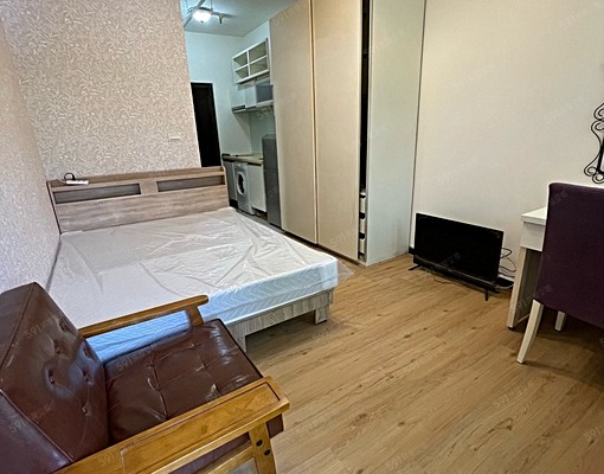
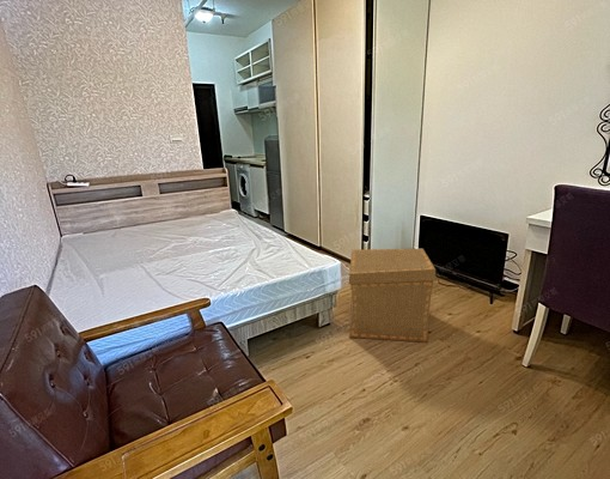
+ cardboard box [348,248,437,344]
